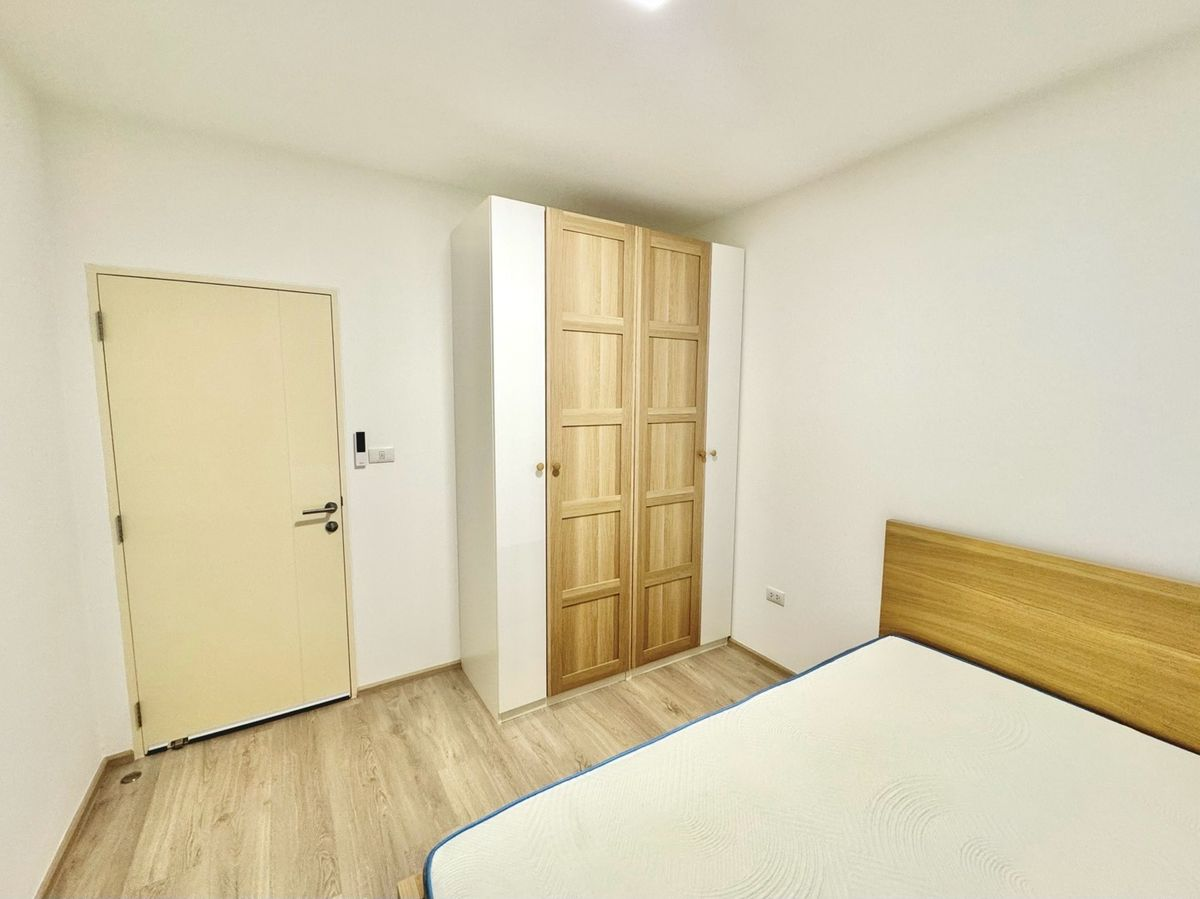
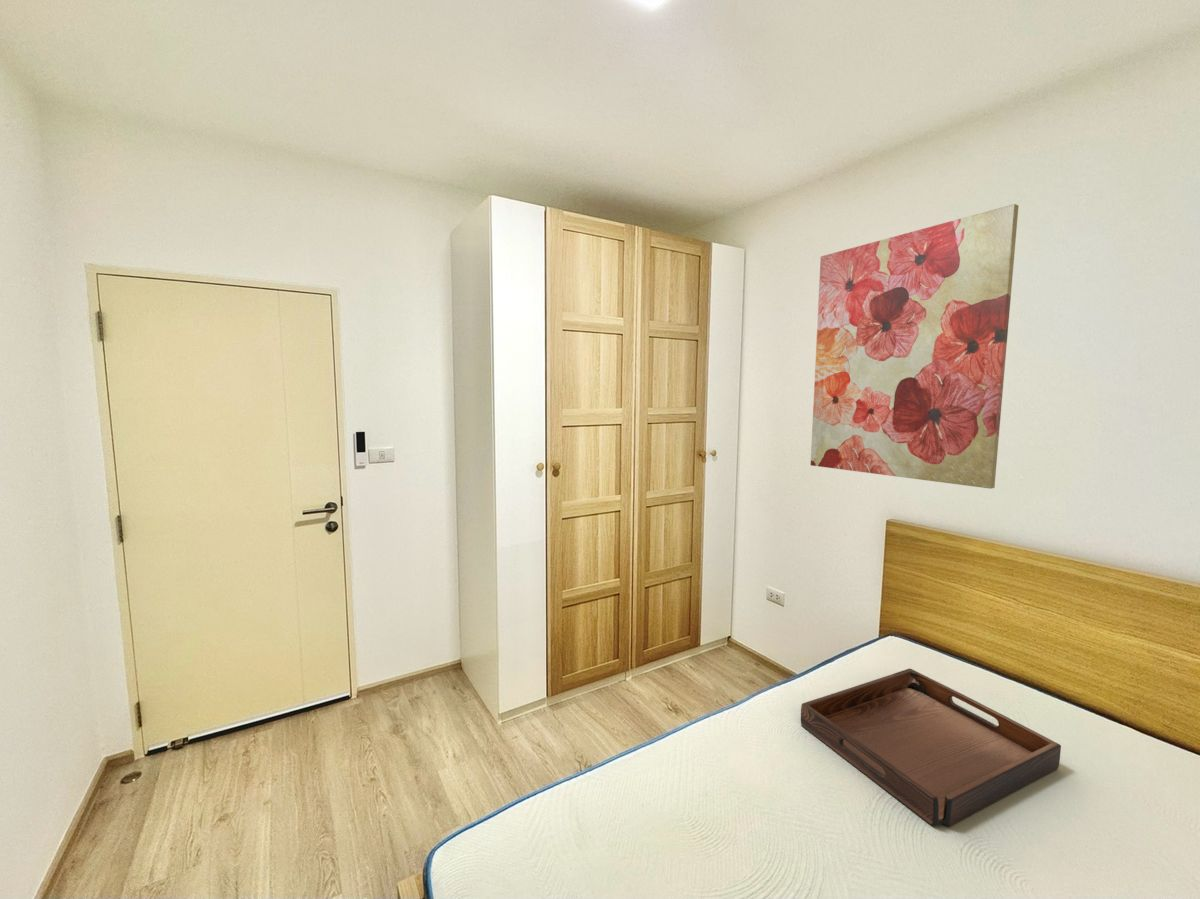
+ wall art [810,203,1020,490]
+ serving tray [800,668,1062,828]
